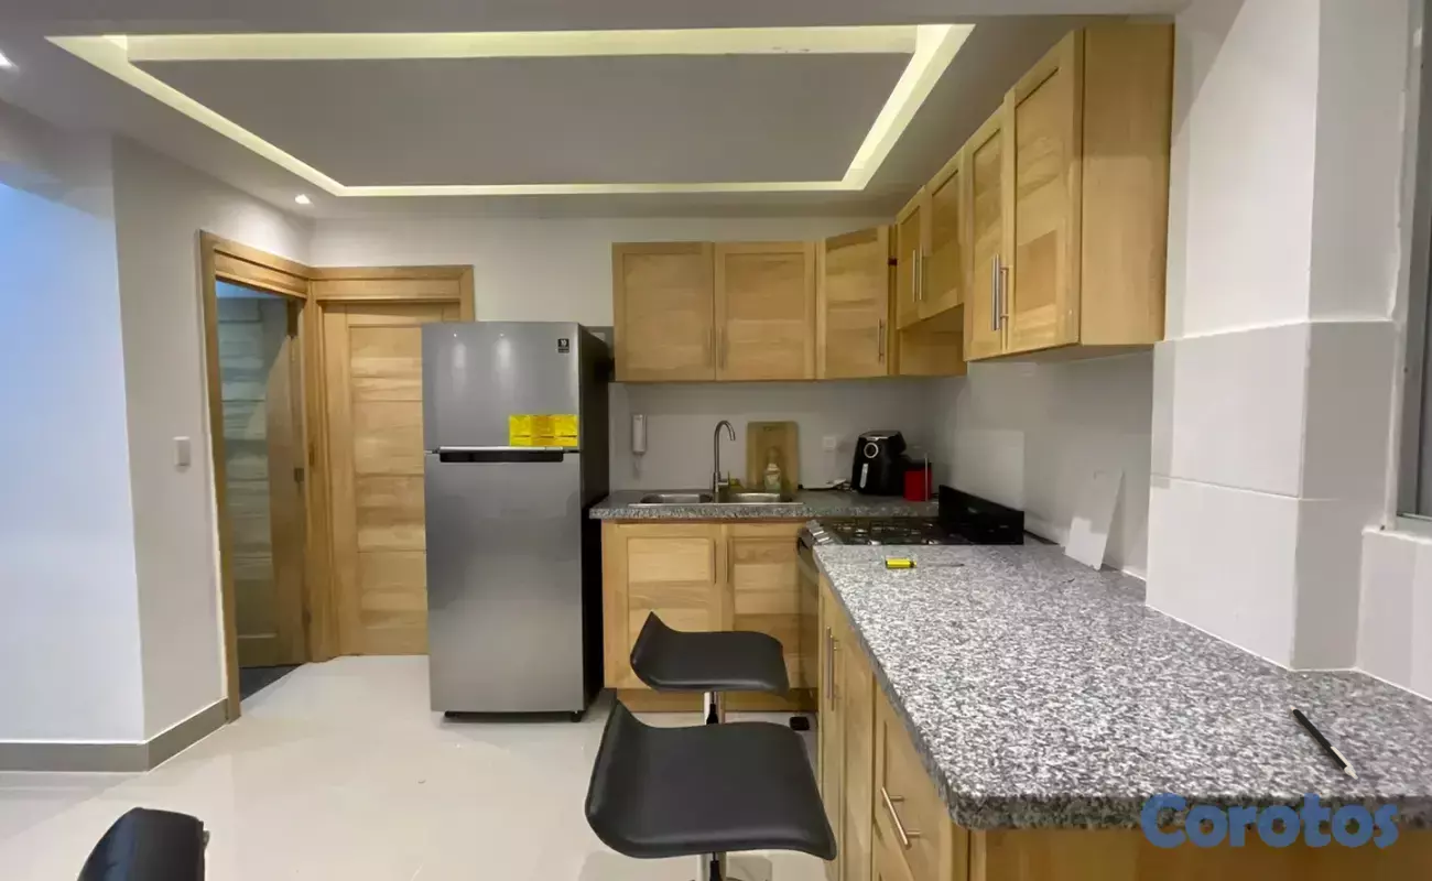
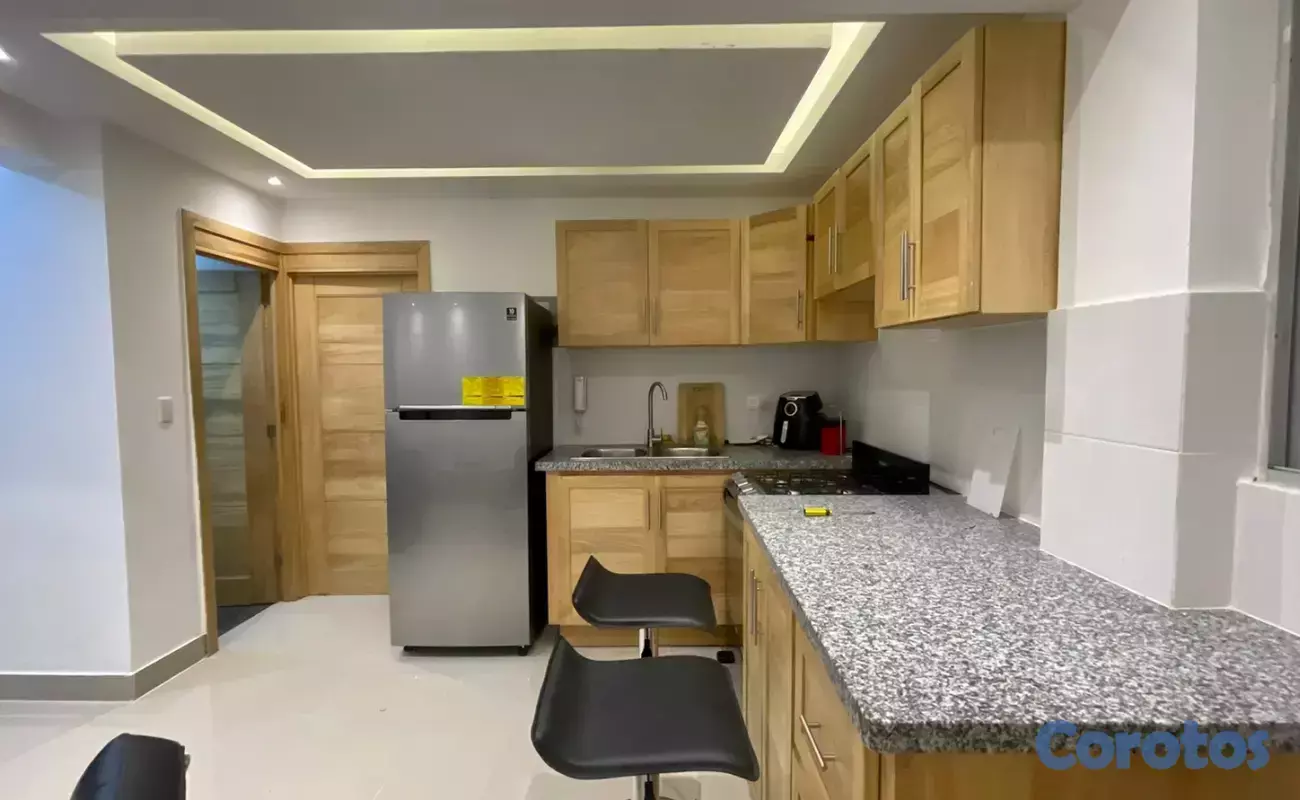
- pen [1290,706,1359,780]
